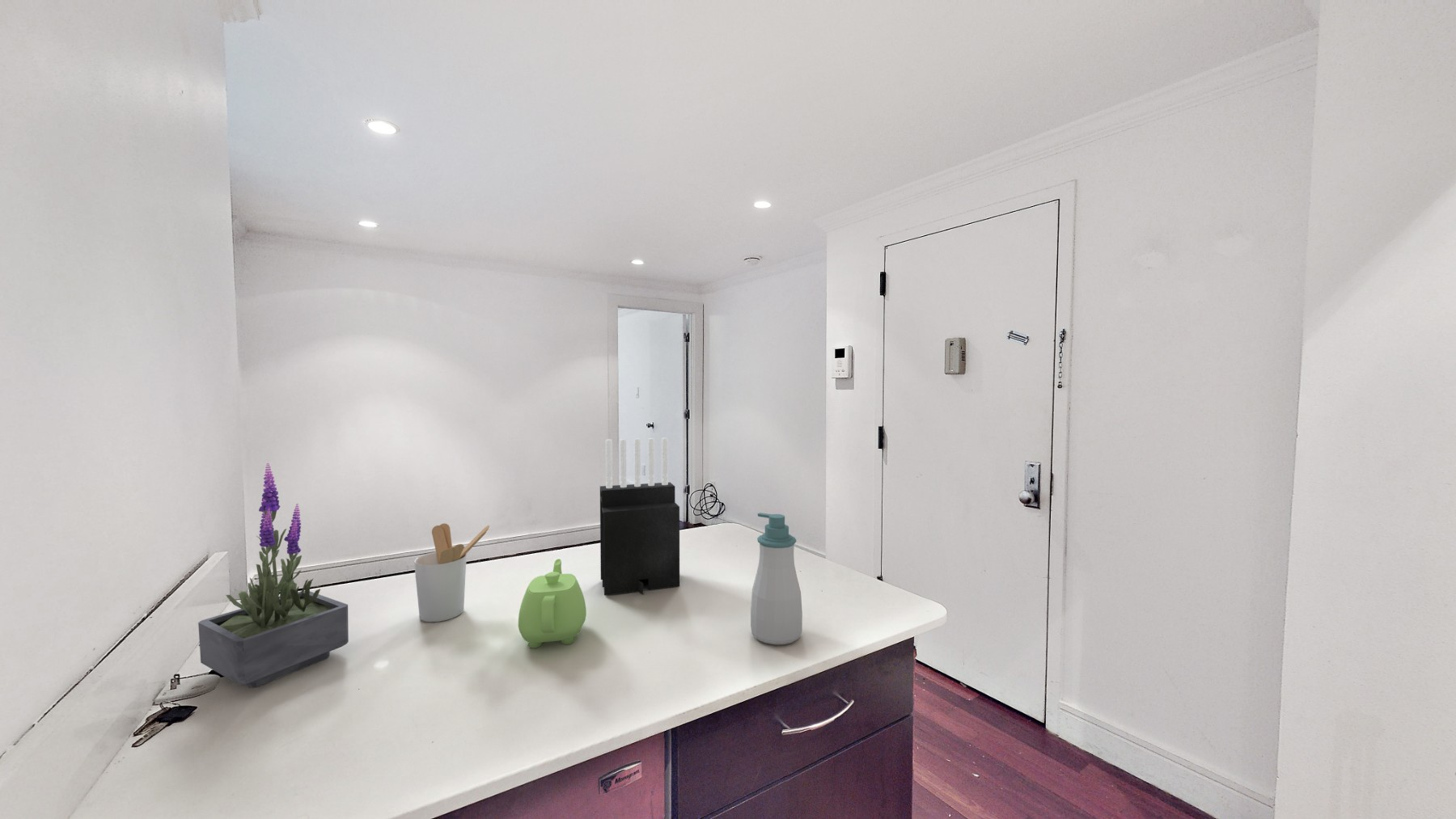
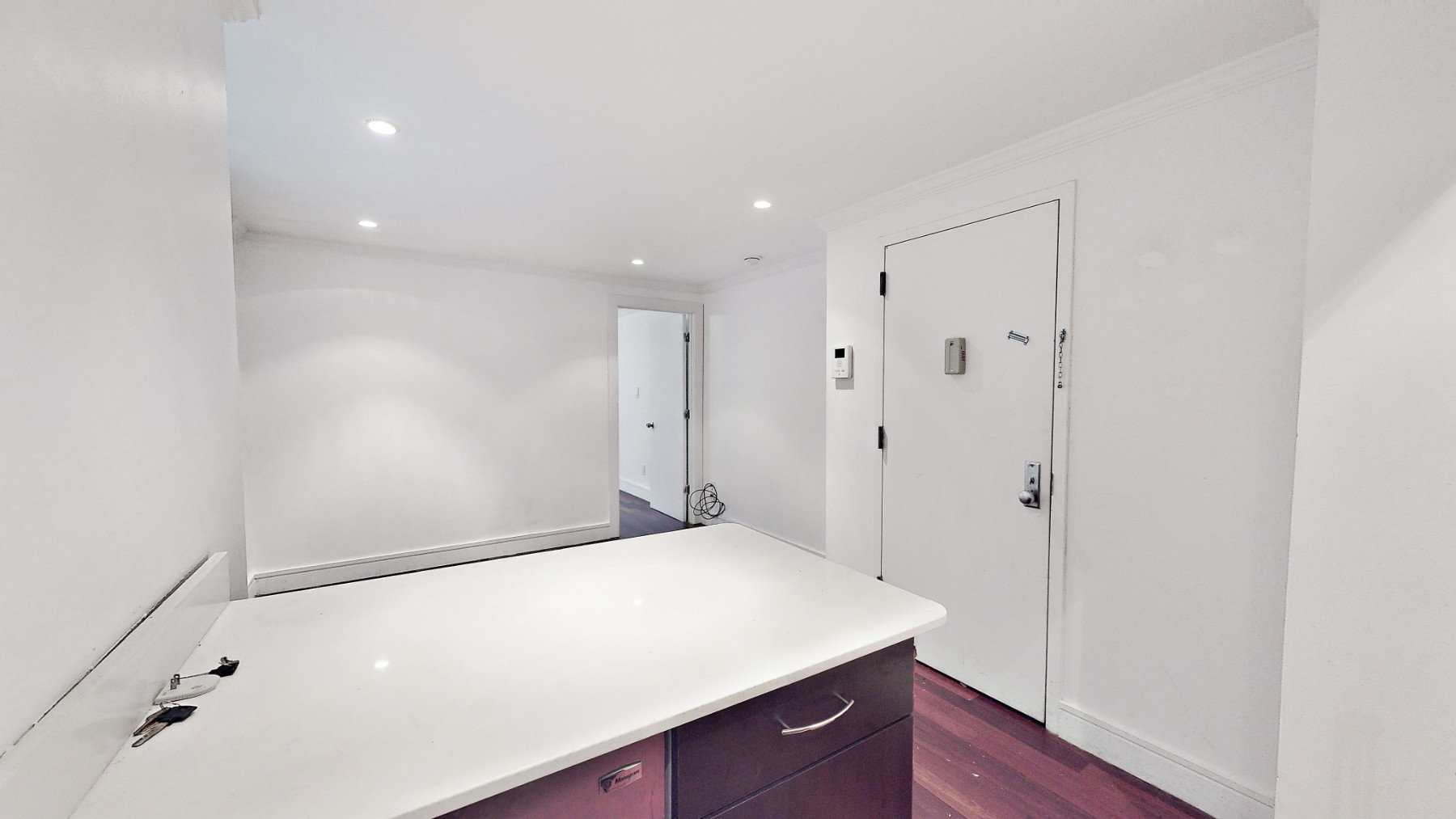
- soap bottle [750,512,803,646]
- teapot [518,558,587,648]
- knife block [599,437,680,596]
- utensil holder [413,522,490,623]
- potted plant [197,462,349,689]
